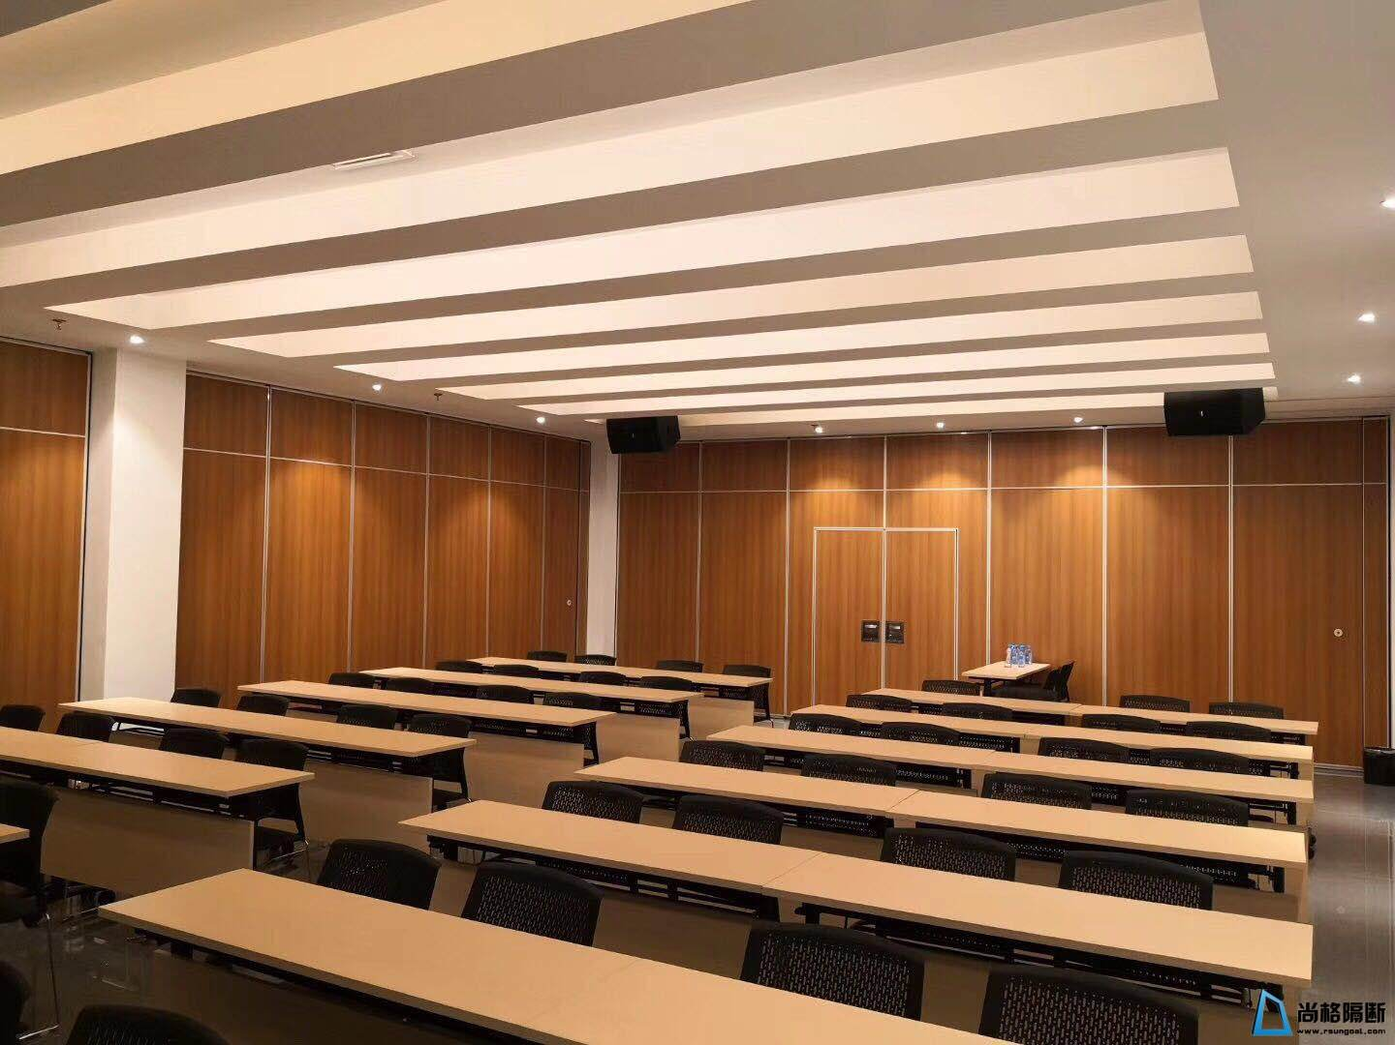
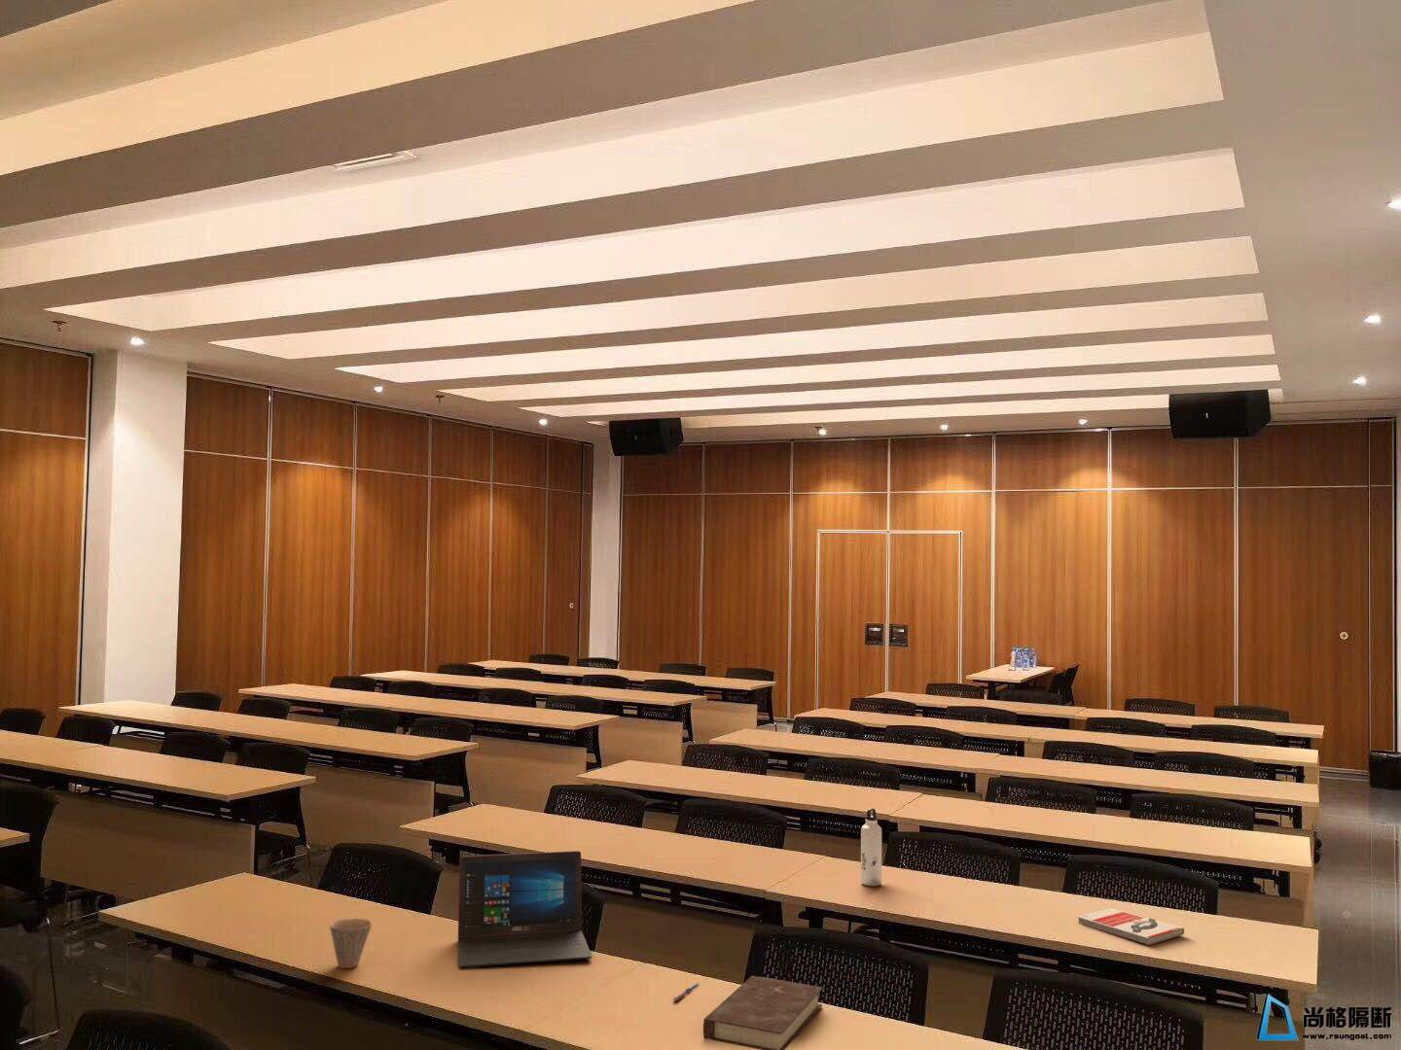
+ book [703,974,823,1050]
+ water bottle [860,807,883,888]
+ pen [672,982,699,1003]
+ book [1077,907,1185,946]
+ cup [329,918,373,969]
+ laptop [458,849,592,968]
